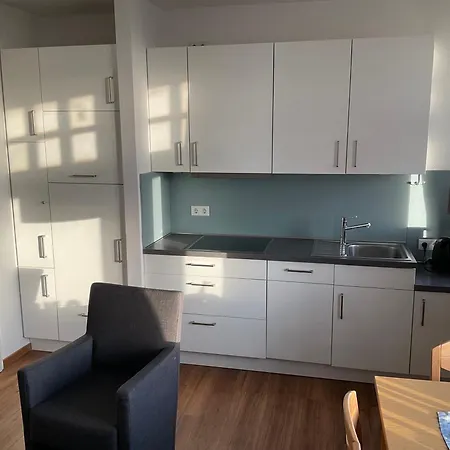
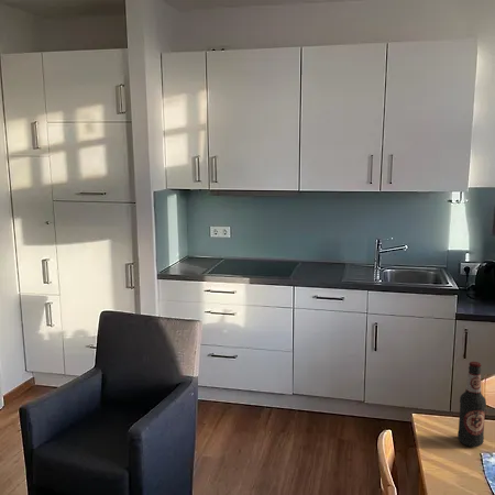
+ bottle [457,361,487,448]
